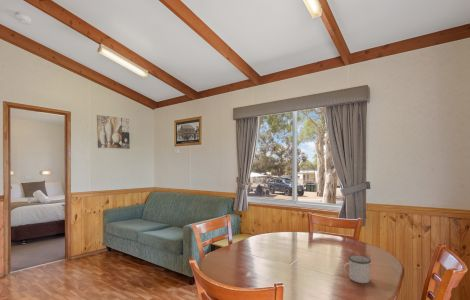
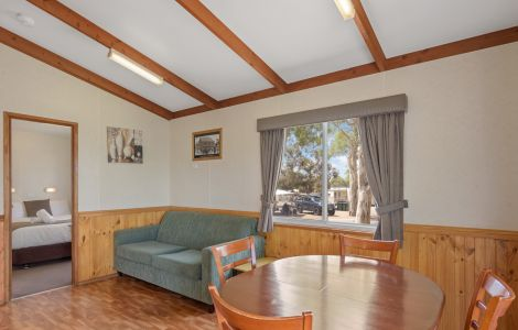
- mug [343,254,372,284]
